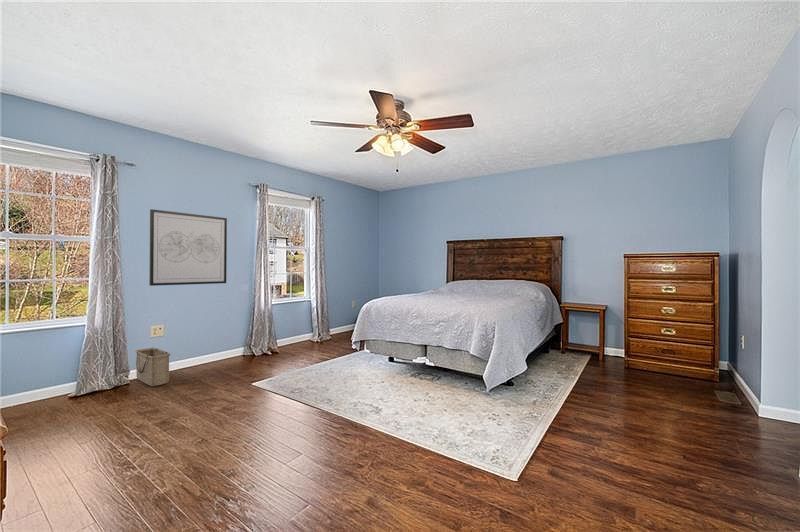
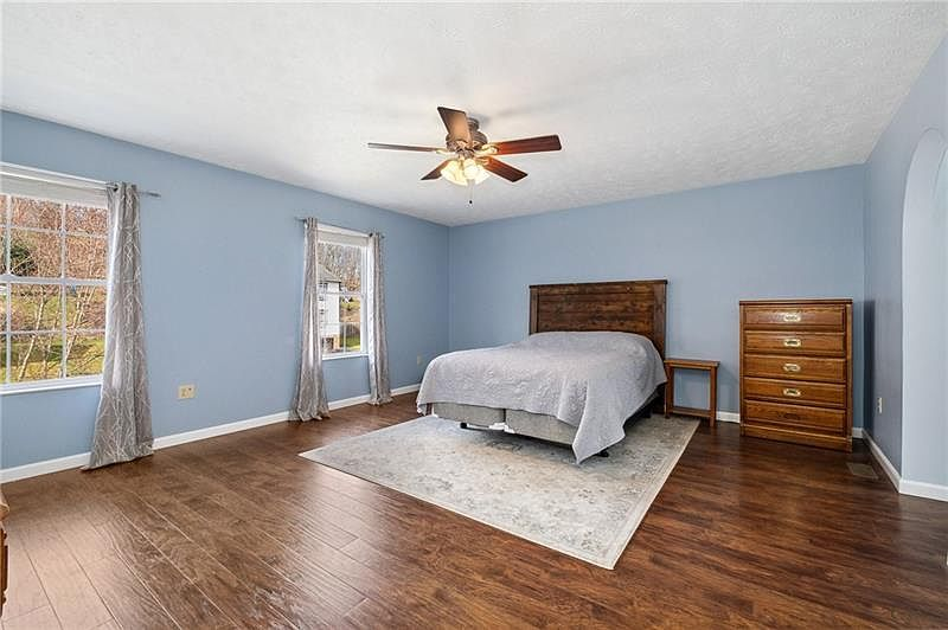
- wall art [148,208,228,287]
- basket [135,347,171,387]
